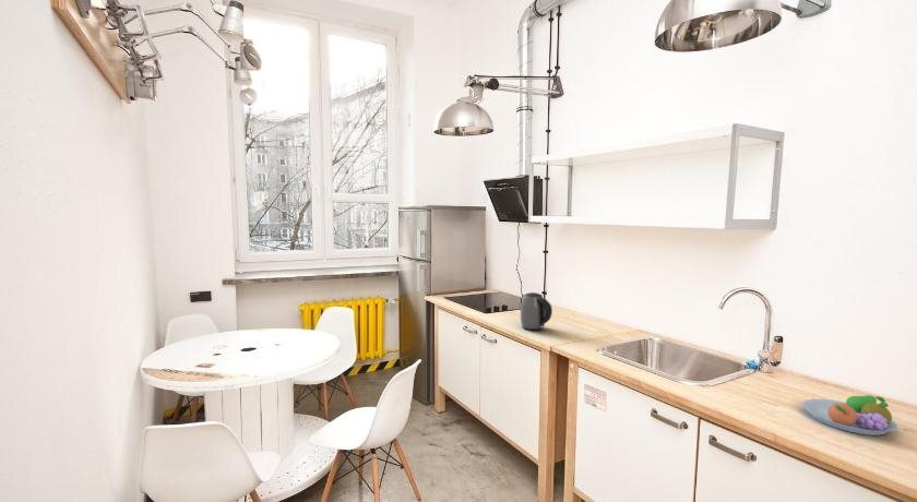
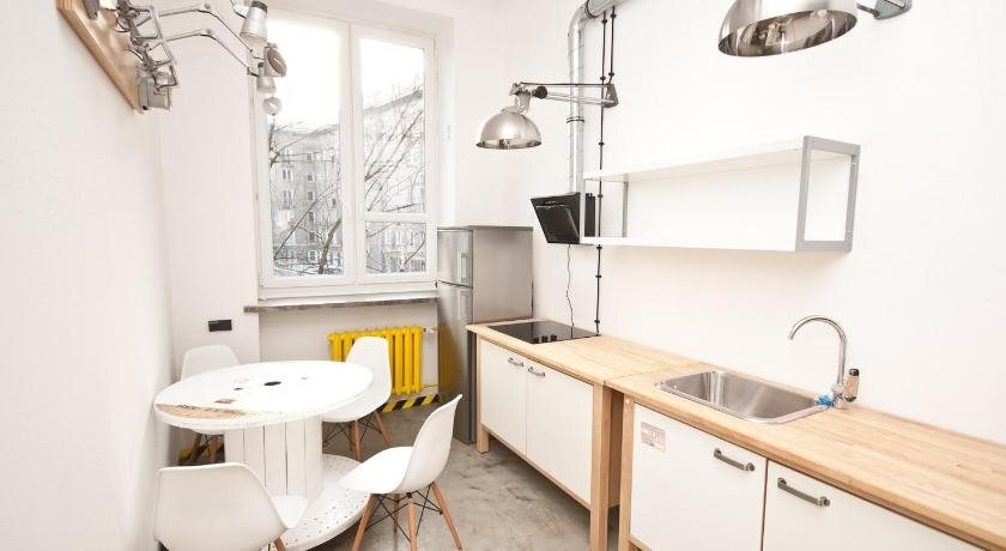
- fruit bowl [801,394,898,437]
- kettle [520,291,553,332]
